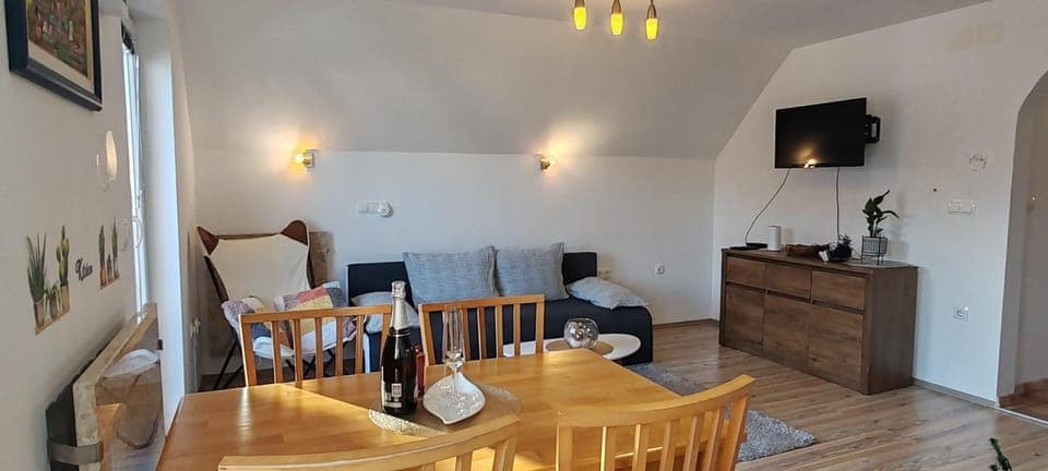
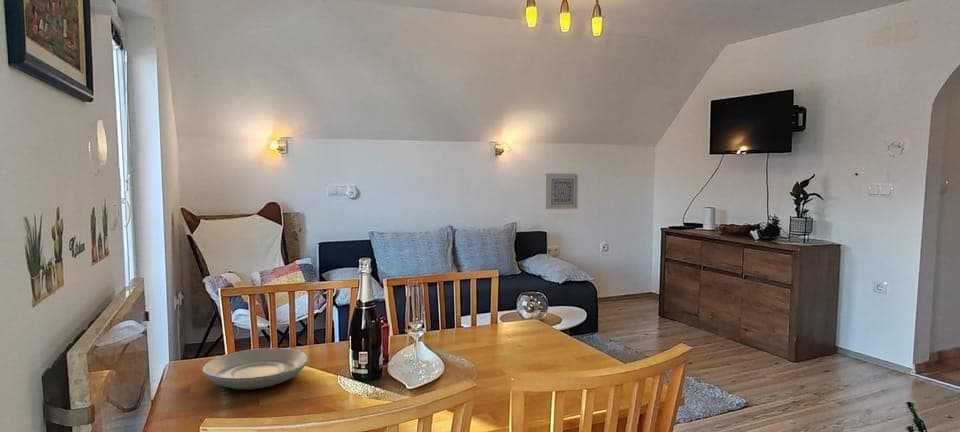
+ wall art [545,172,579,210]
+ plate [201,347,310,390]
